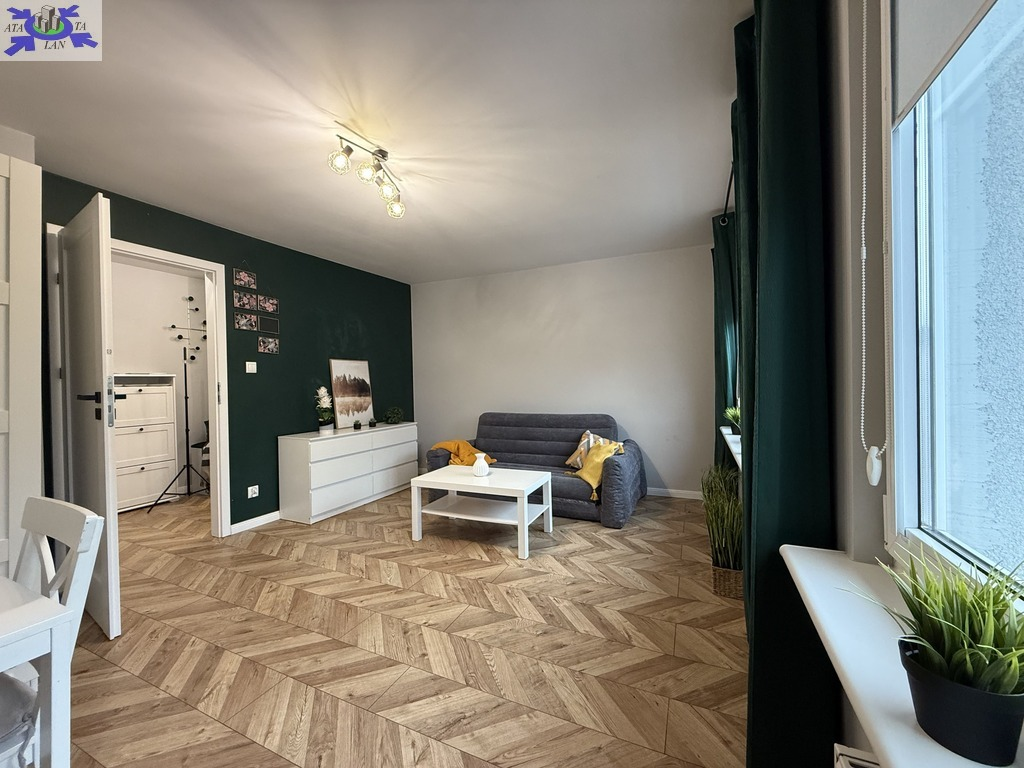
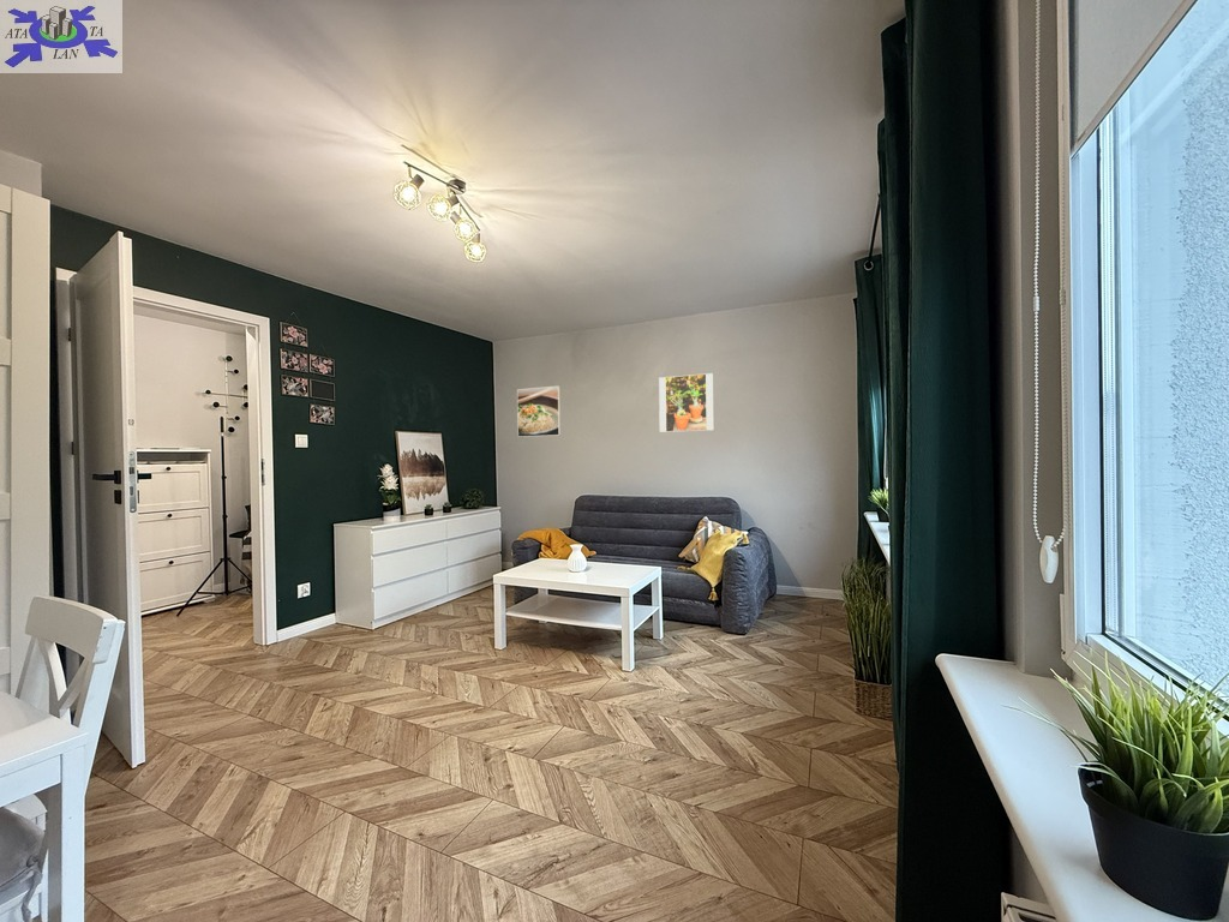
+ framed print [658,372,715,433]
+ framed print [516,385,562,438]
